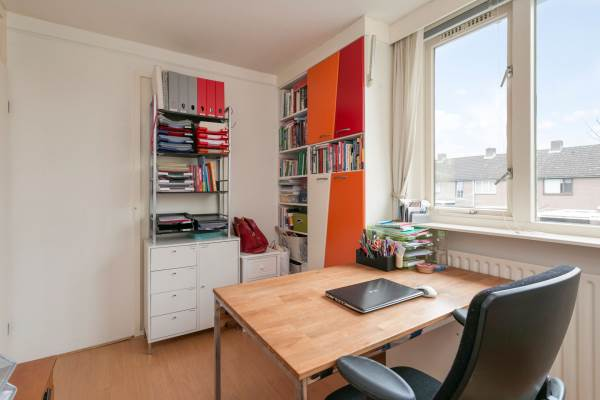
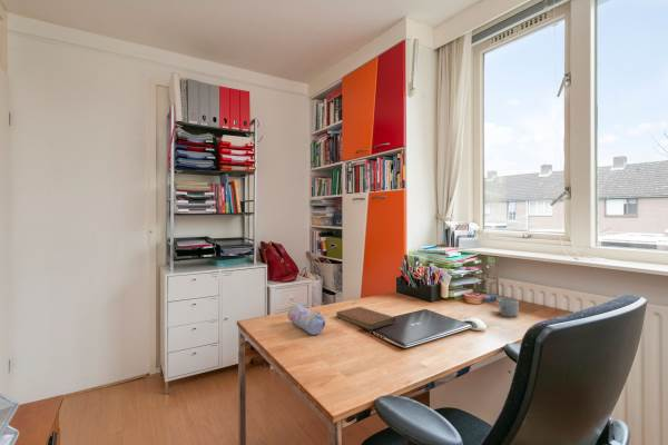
+ pencil case [286,303,326,336]
+ mug [494,296,520,318]
+ notebook [335,306,396,332]
